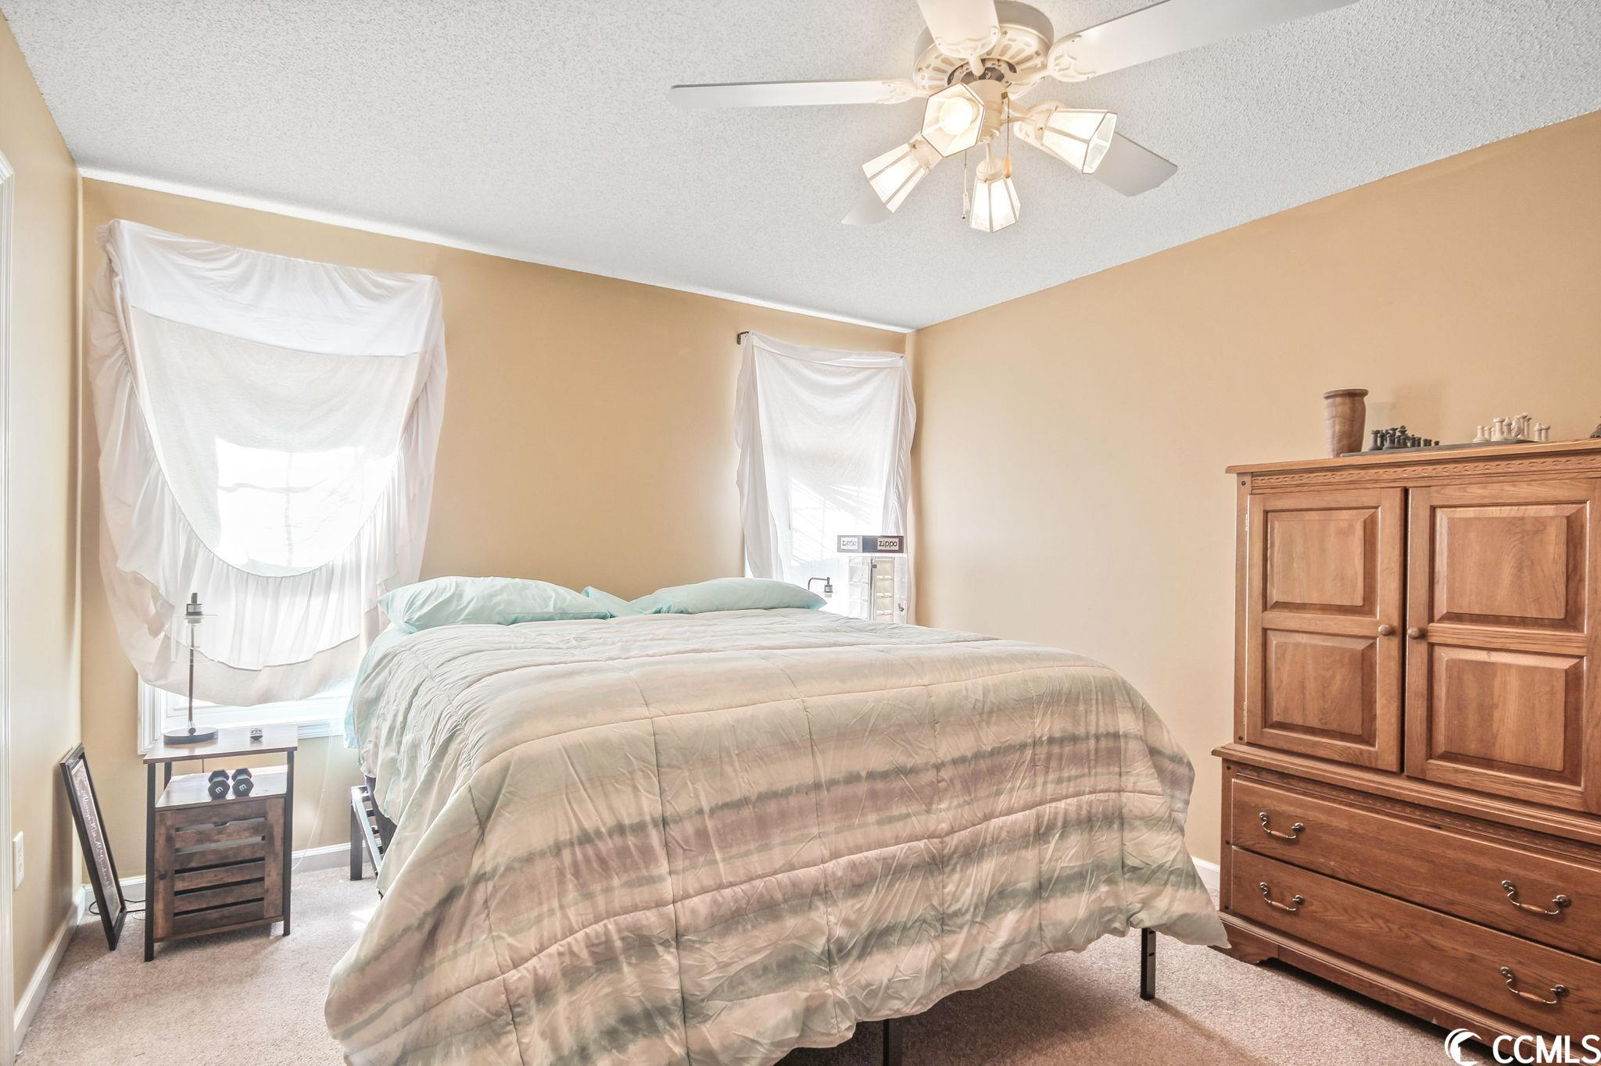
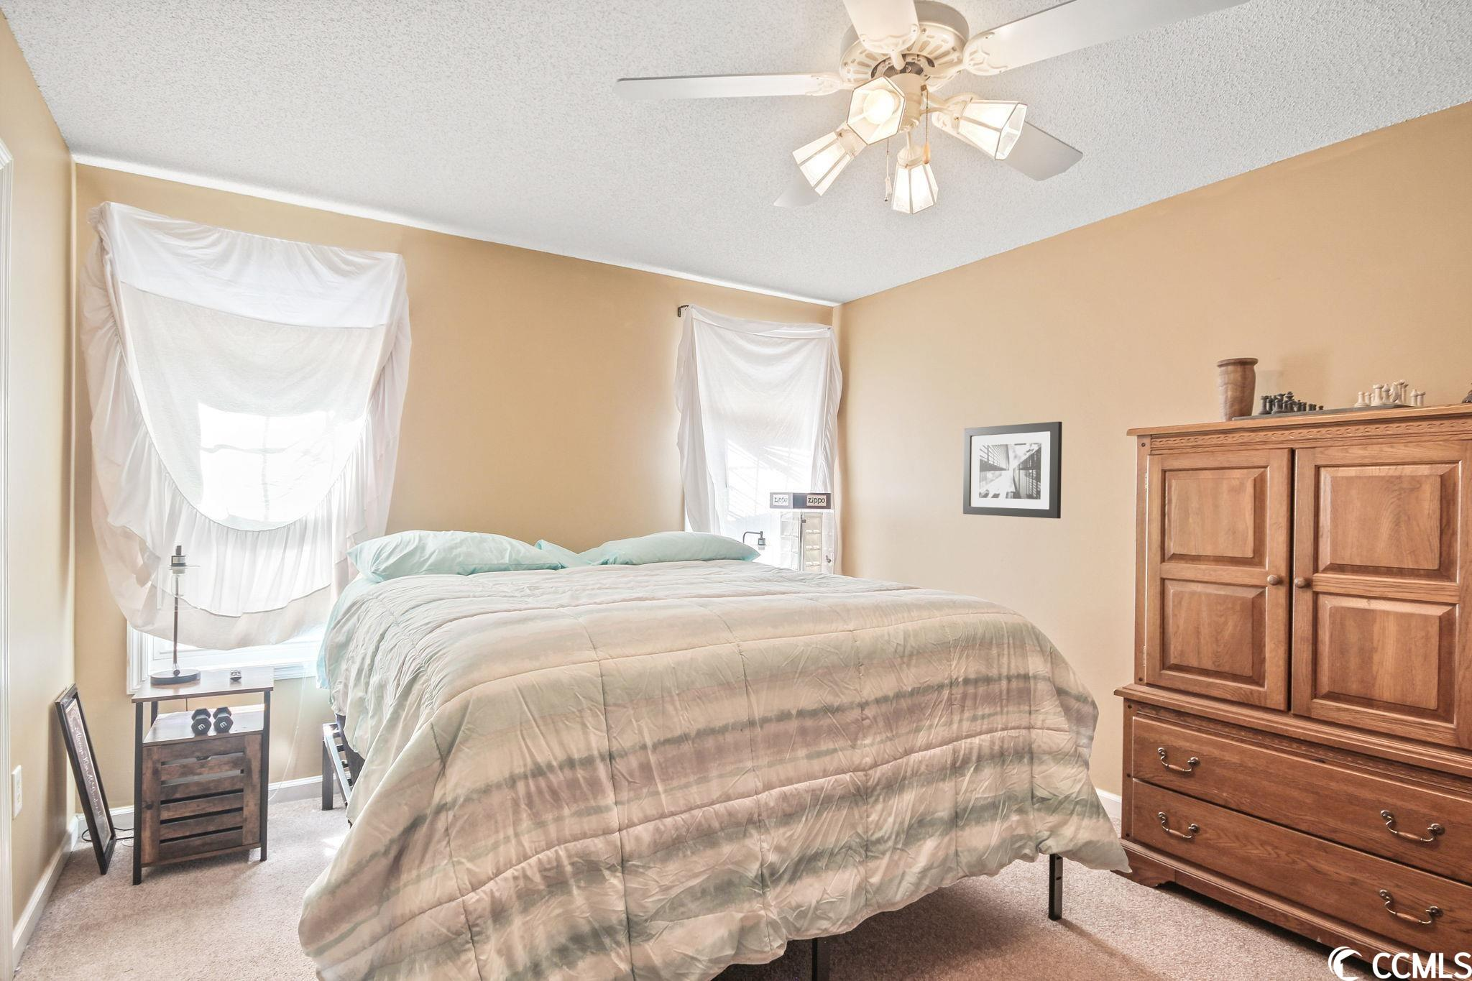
+ wall art [962,422,1063,520]
